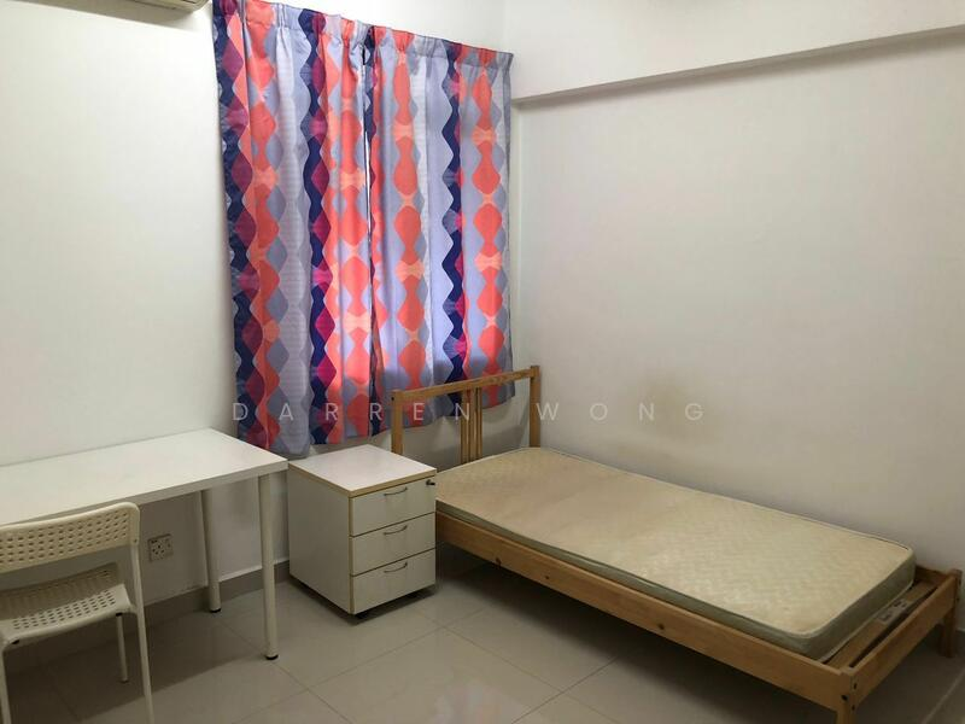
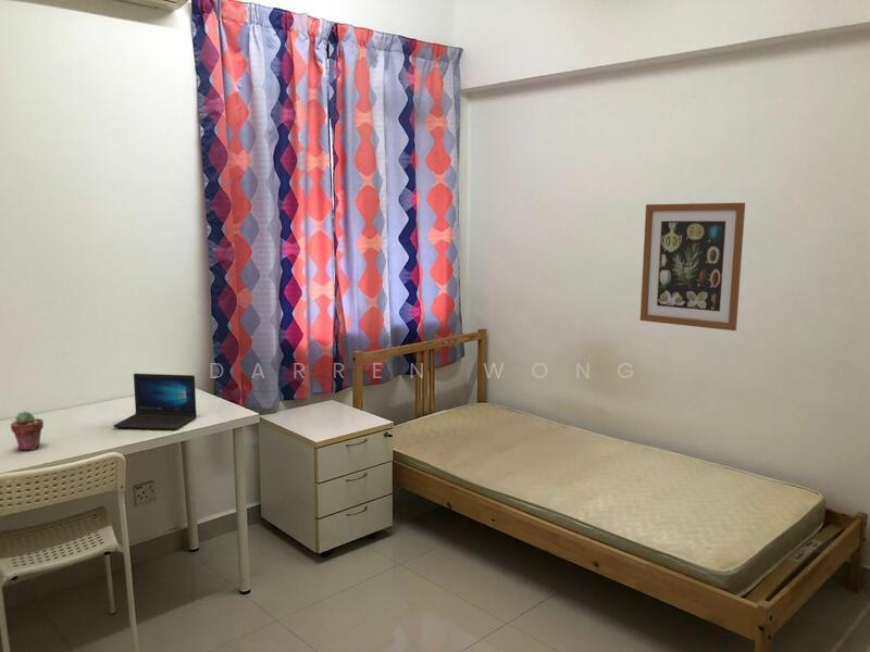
+ wall art [639,202,746,331]
+ laptop [112,373,198,430]
+ potted succulent [10,411,45,451]
